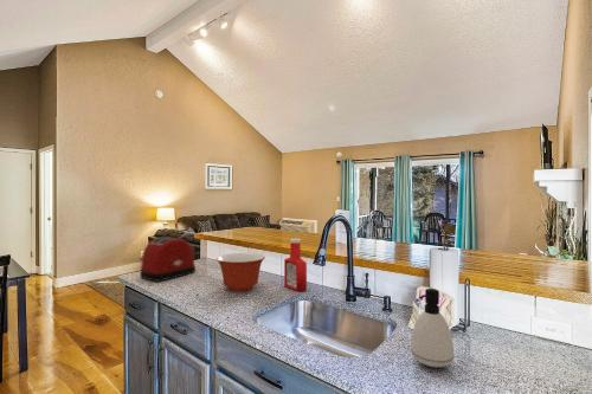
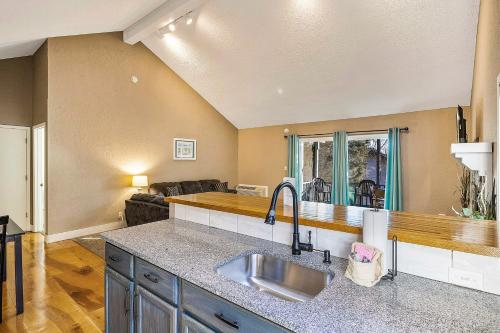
- mixing bowl [215,252,266,292]
- toaster [139,235,197,283]
- soap dispenser [410,288,455,368]
- soap bottle [283,238,308,292]
